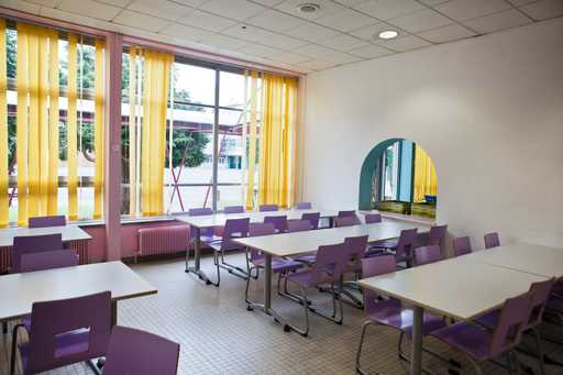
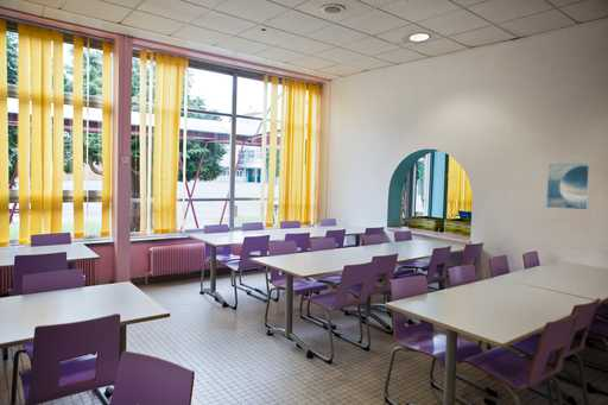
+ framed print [545,160,591,210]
